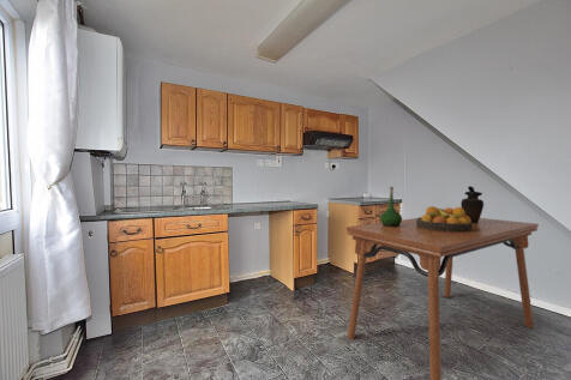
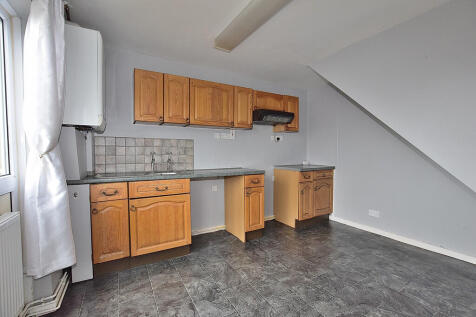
- ceramic pitcher [459,185,485,223]
- dining table [345,217,540,380]
- vase [379,186,403,227]
- fruit bowl [416,205,473,231]
